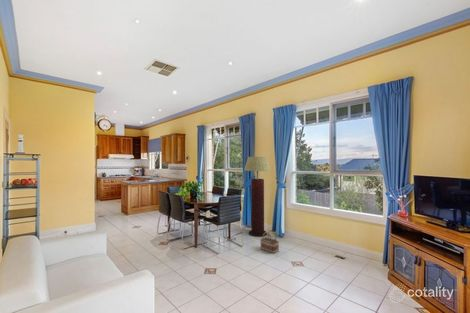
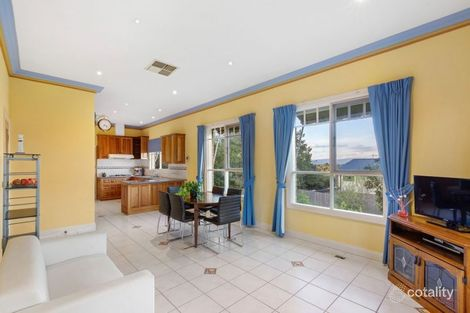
- basket [259,229,280,254]
- floor lamp [243,156,272,238]
